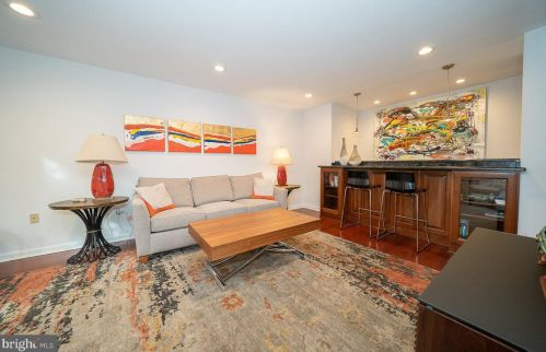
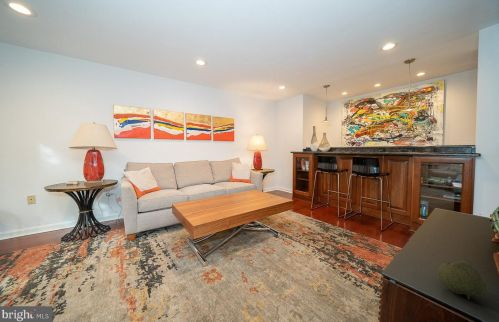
+ fruit [436,261,488,300]
